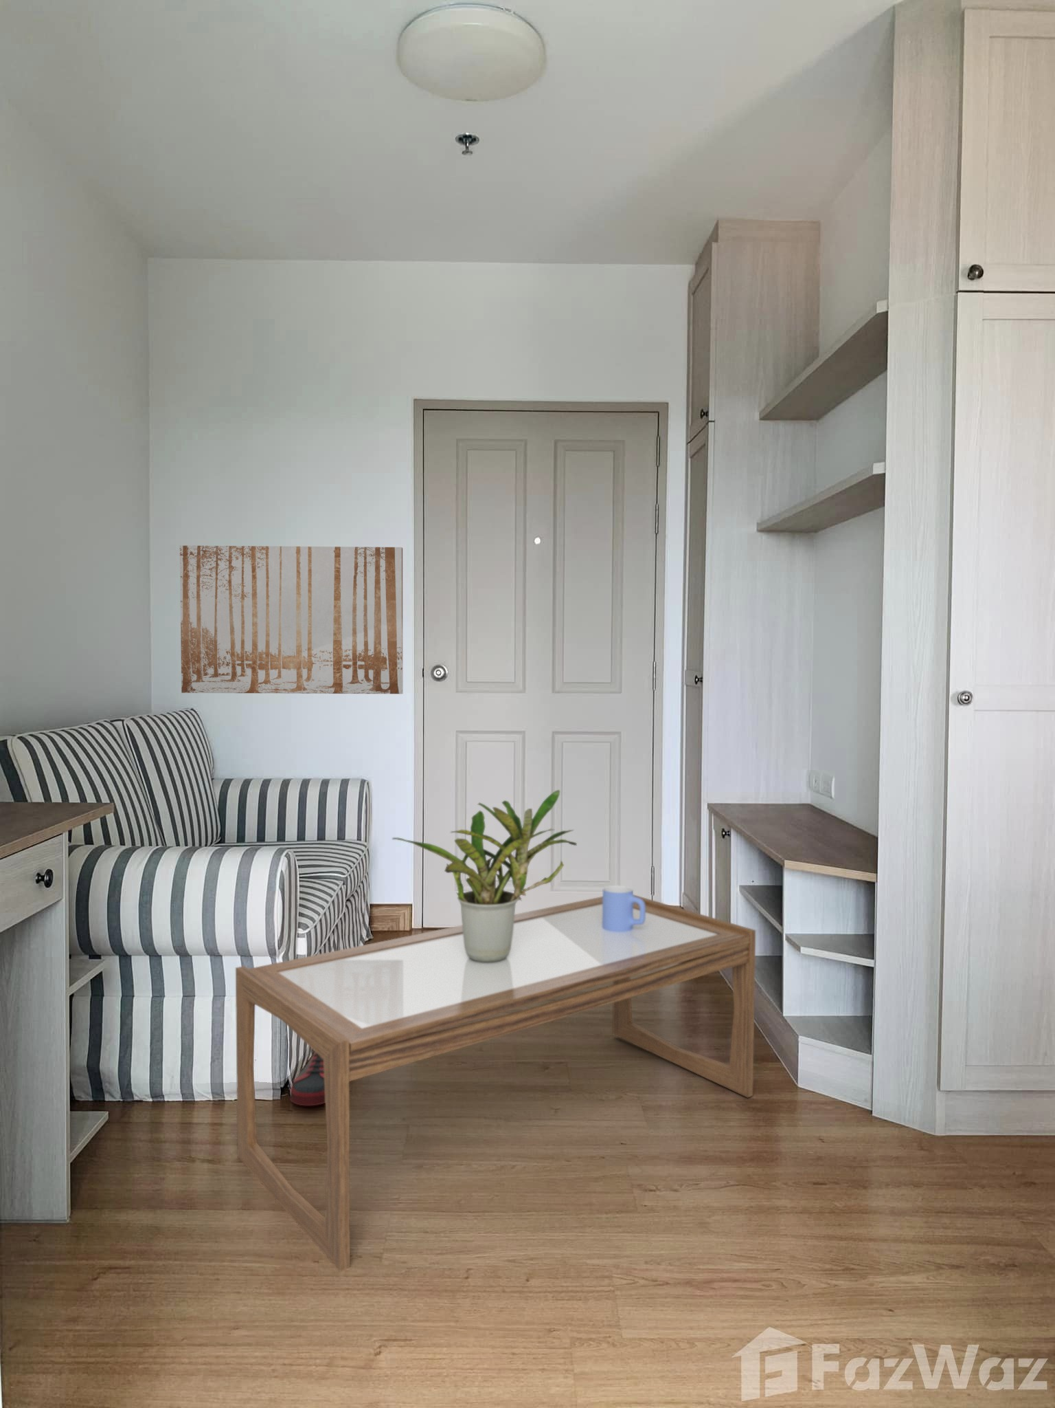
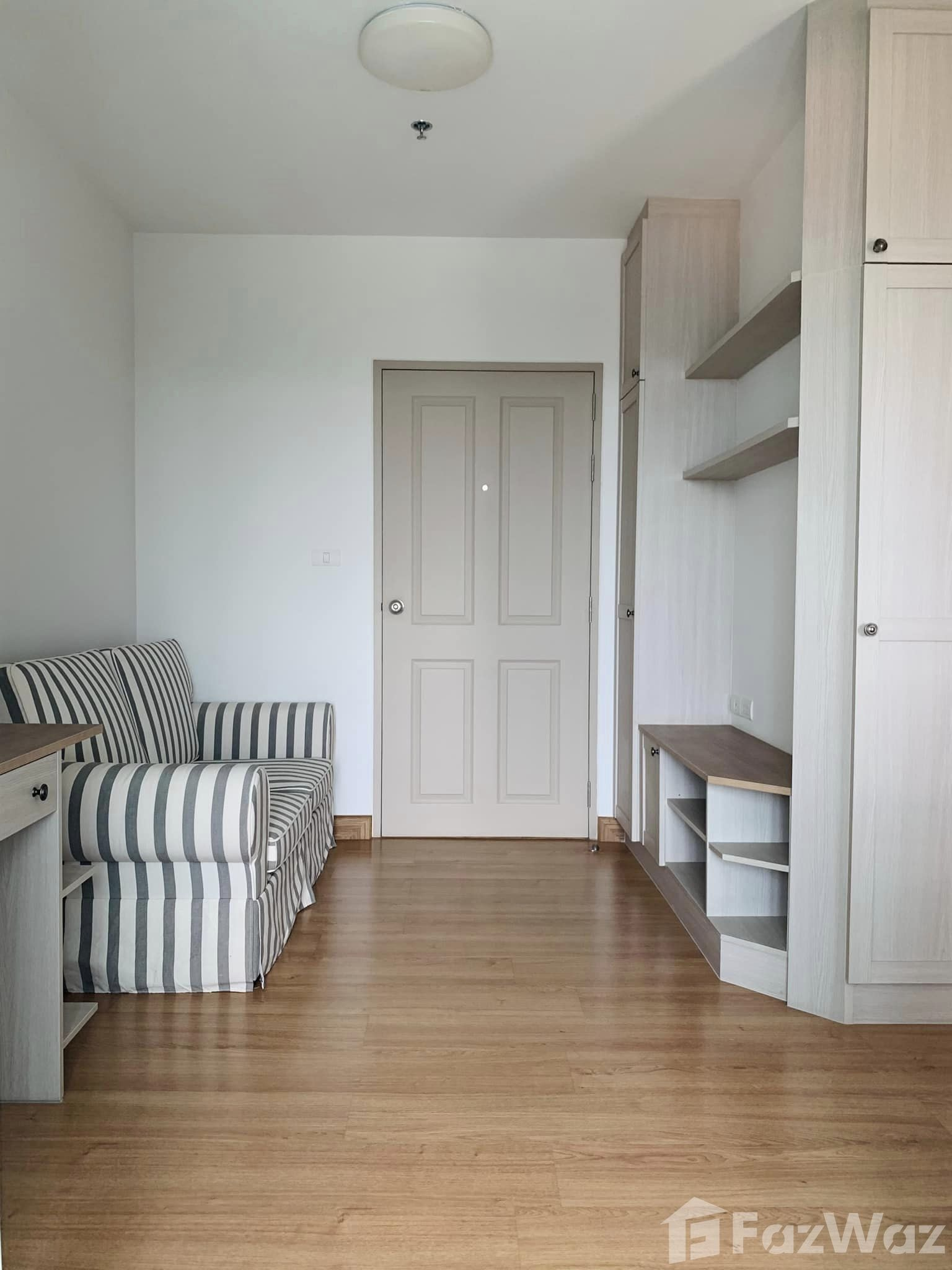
- mug [602,885,646,932]
- wall art [180,545,403,694]
- shoe [289,1051,326,1106]
- potted plant [391,789,577,963]
- coffee table [235,894,756,1272]
